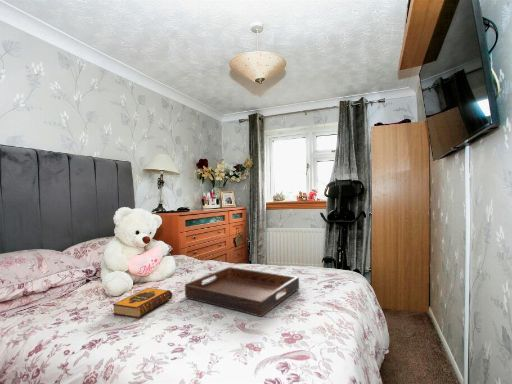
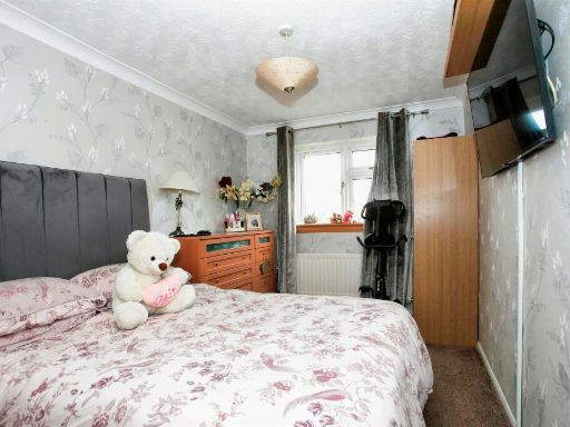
- hardback book [112,287,173,319]
- serving tray [184,266,300,318]
